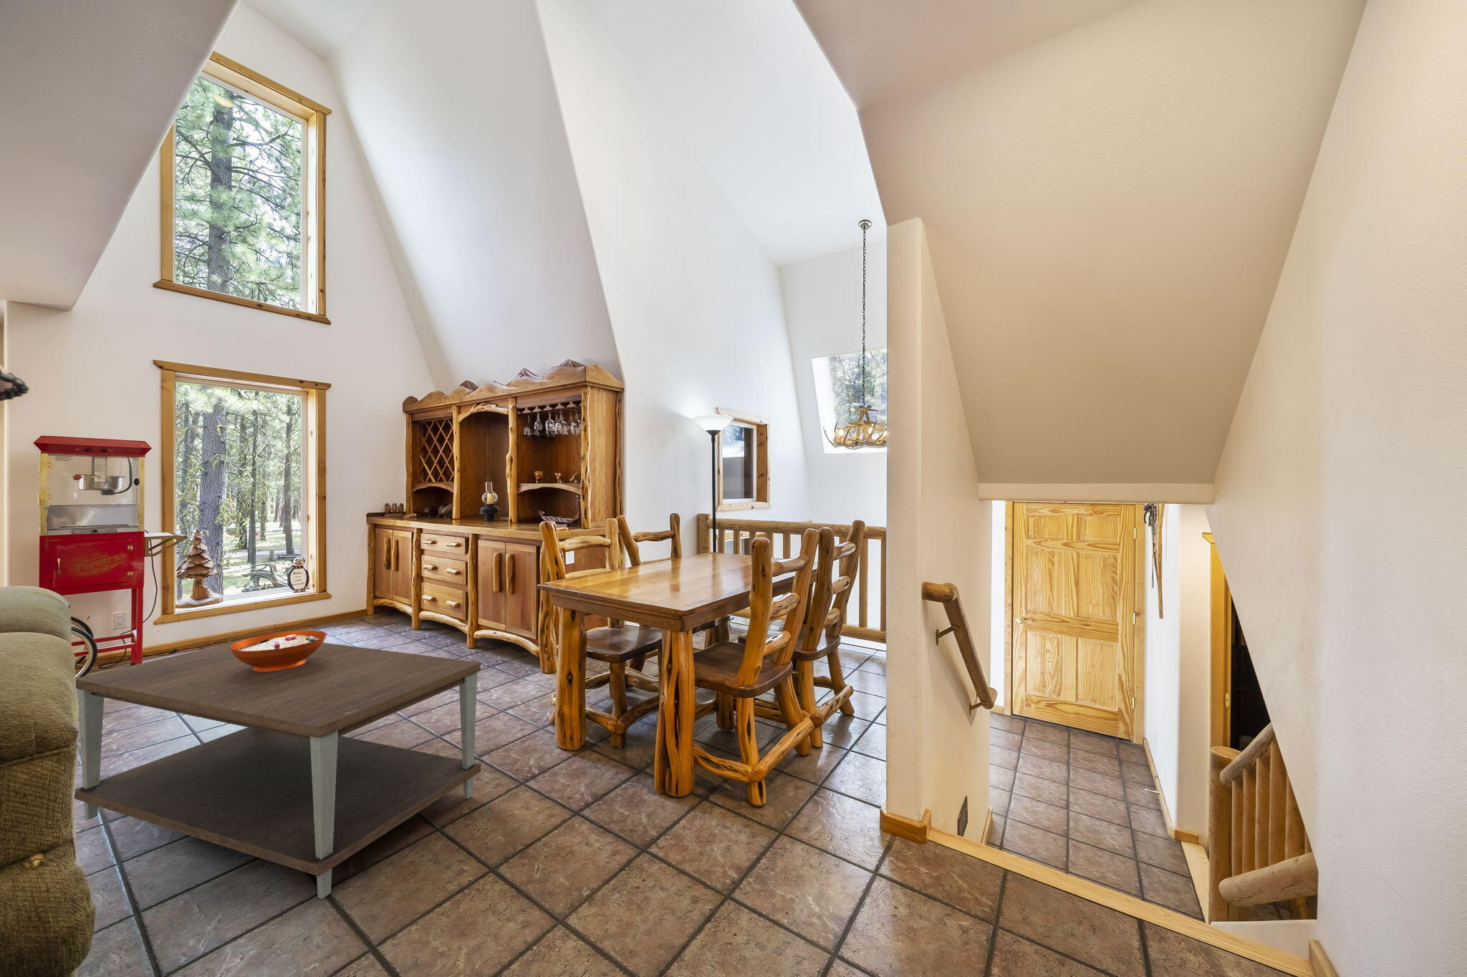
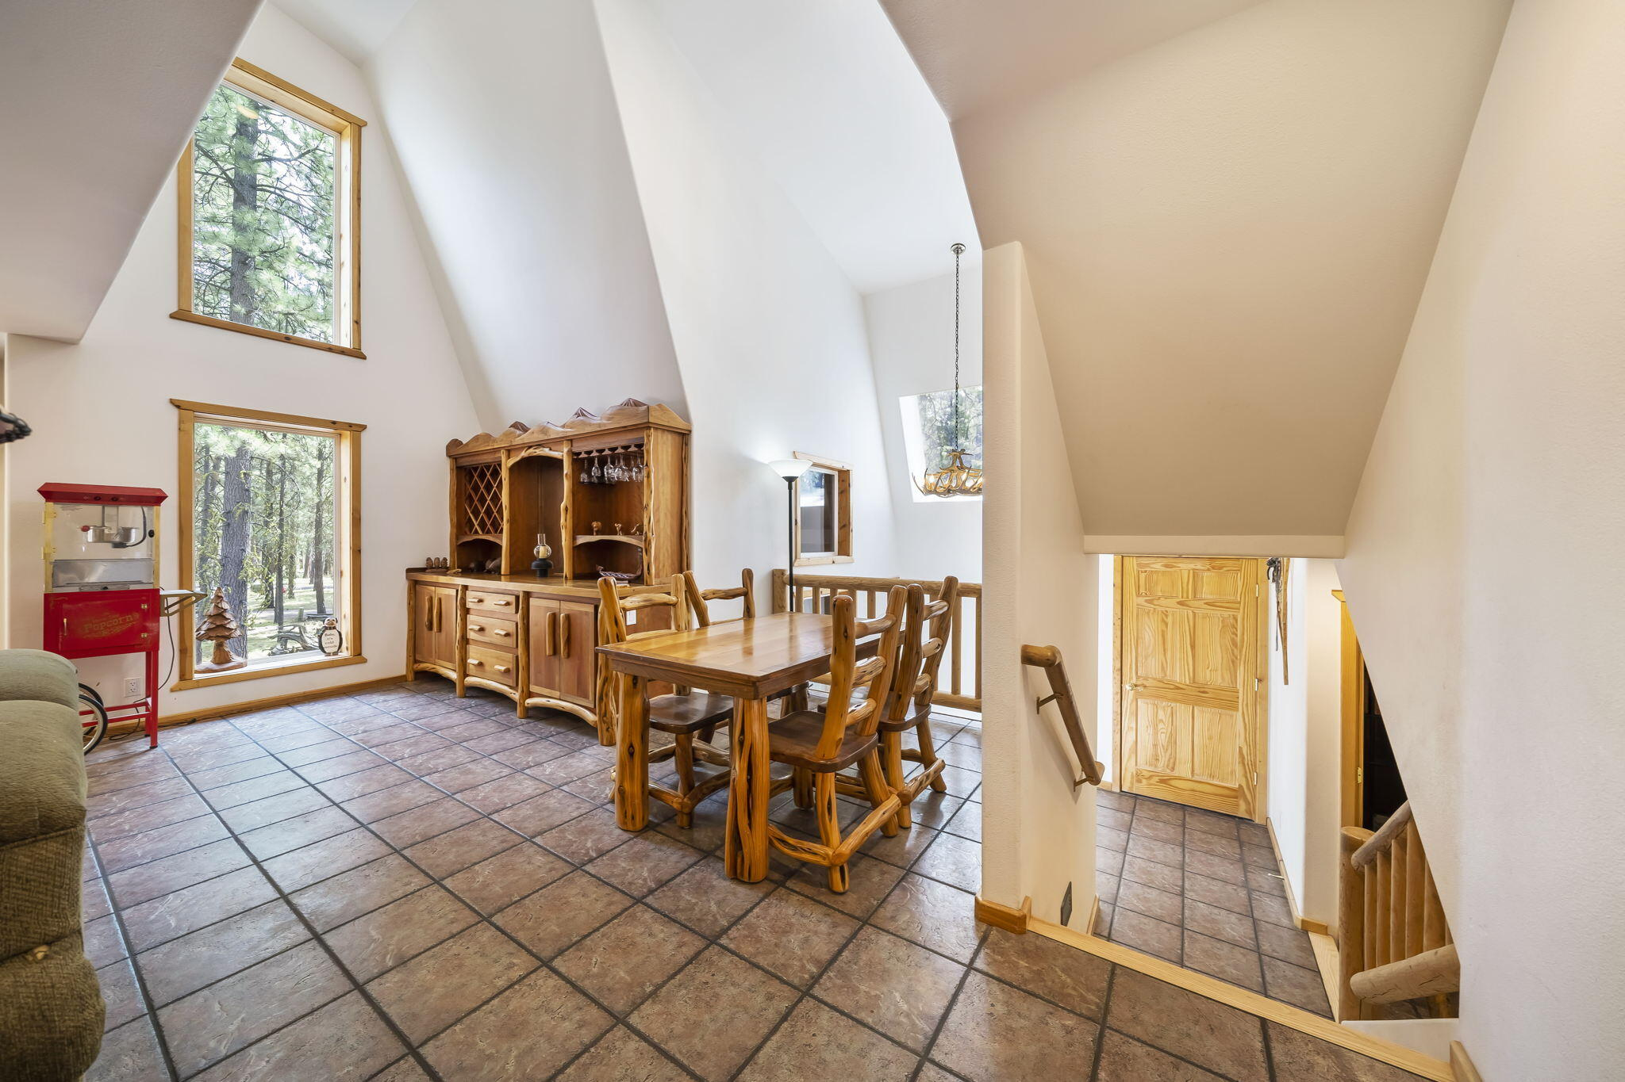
- coffee table [74,640,481,900]
- decorative bowl [230,630,327,672]
